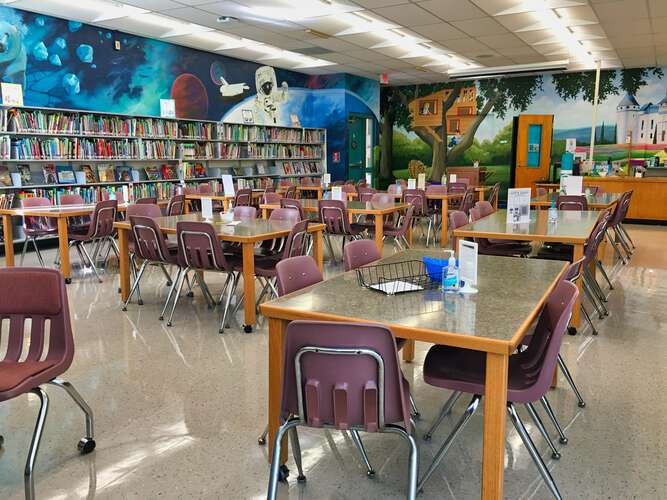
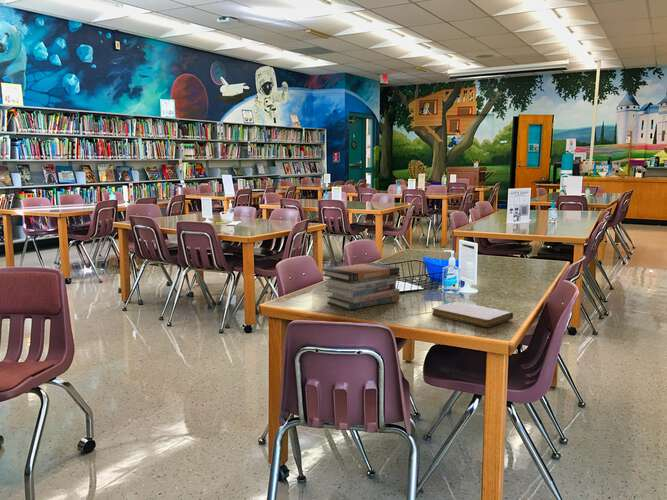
+ book stack [321,261,401,311]
+ notebook [431,301,514,328]
